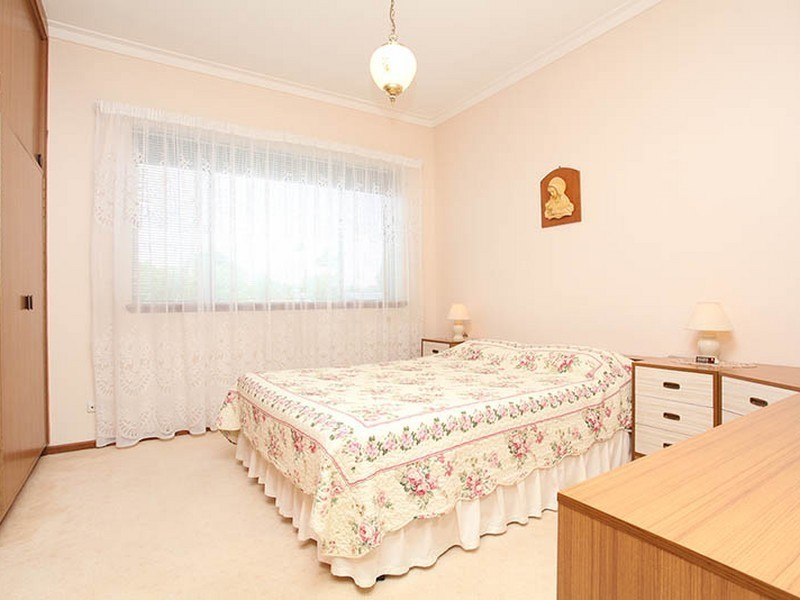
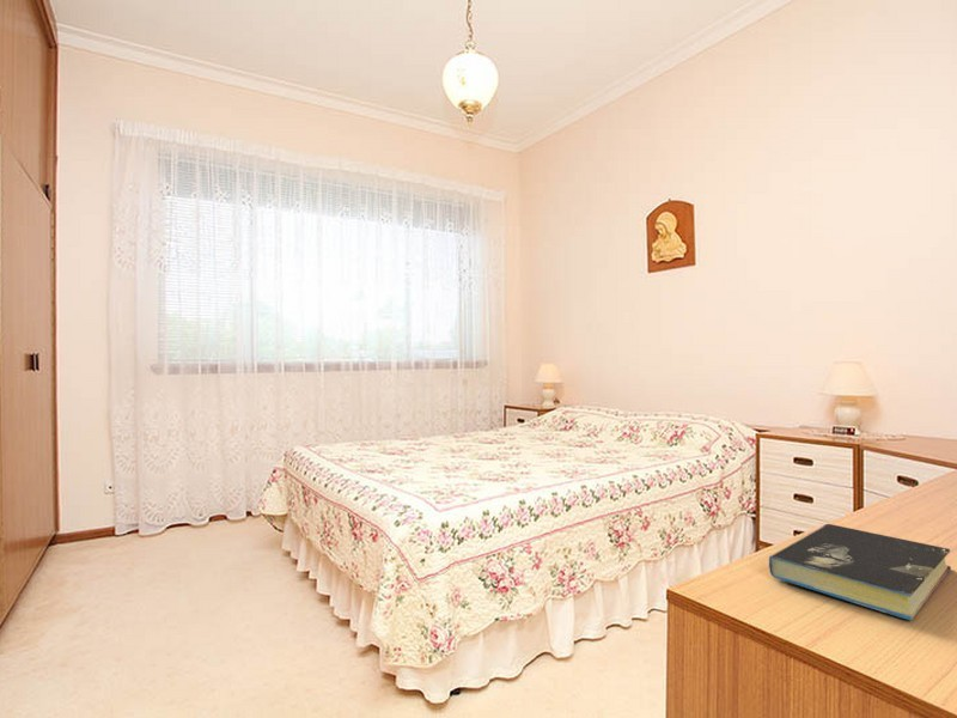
+ book [768,523,952,621]
